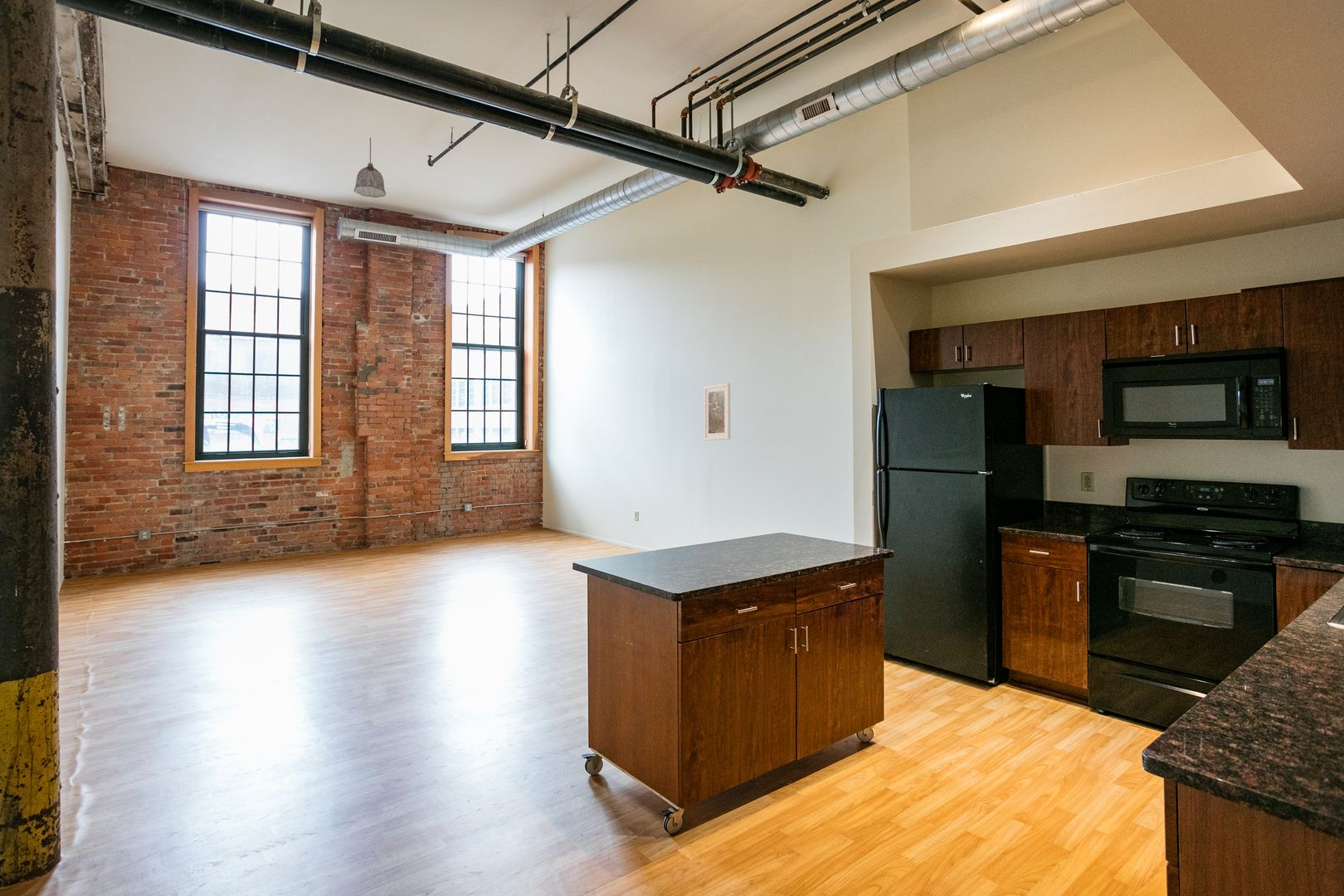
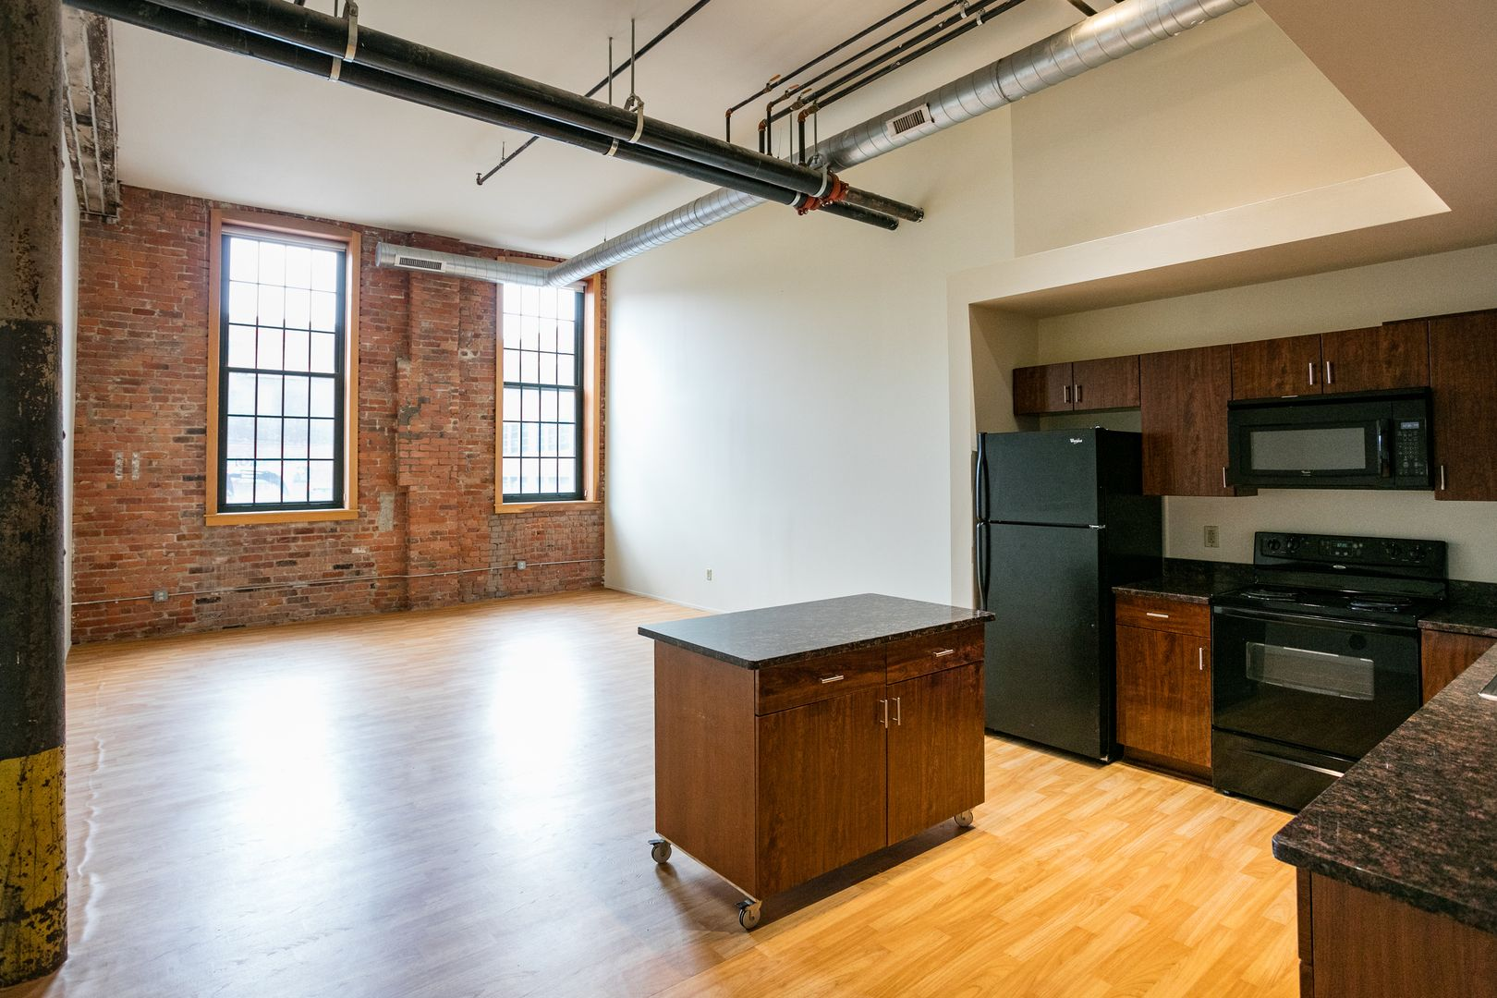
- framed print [704,382,731,441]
- pendant lamp [353,137,387,198]
